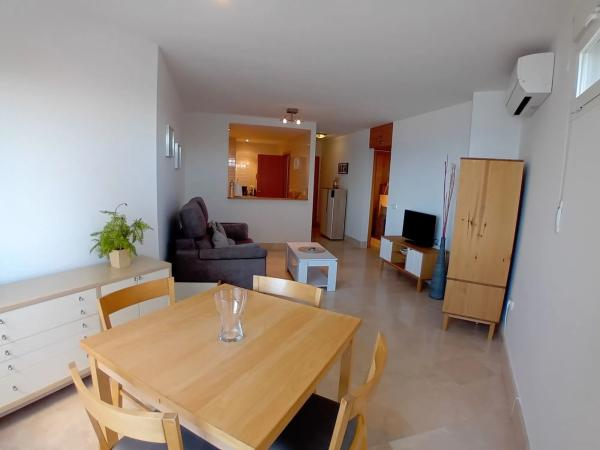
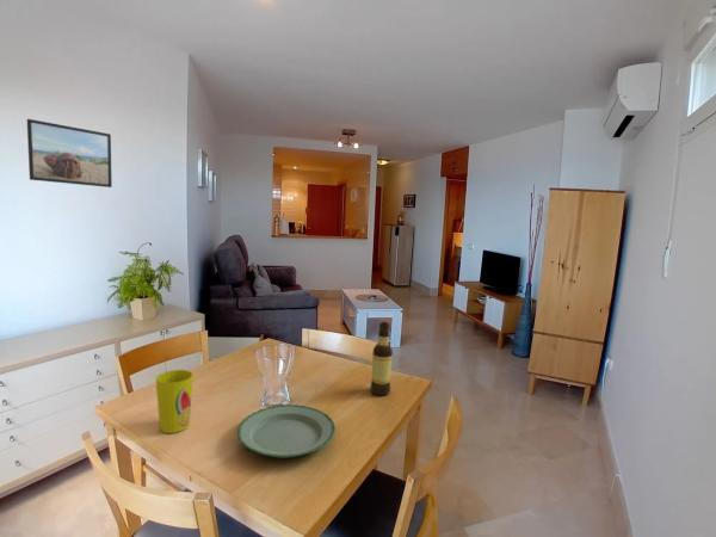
+ cup [154,369,195,434]
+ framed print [26,118,113,189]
+ plate [236,403,337,459]
+ bottle [369,321,394,396]
